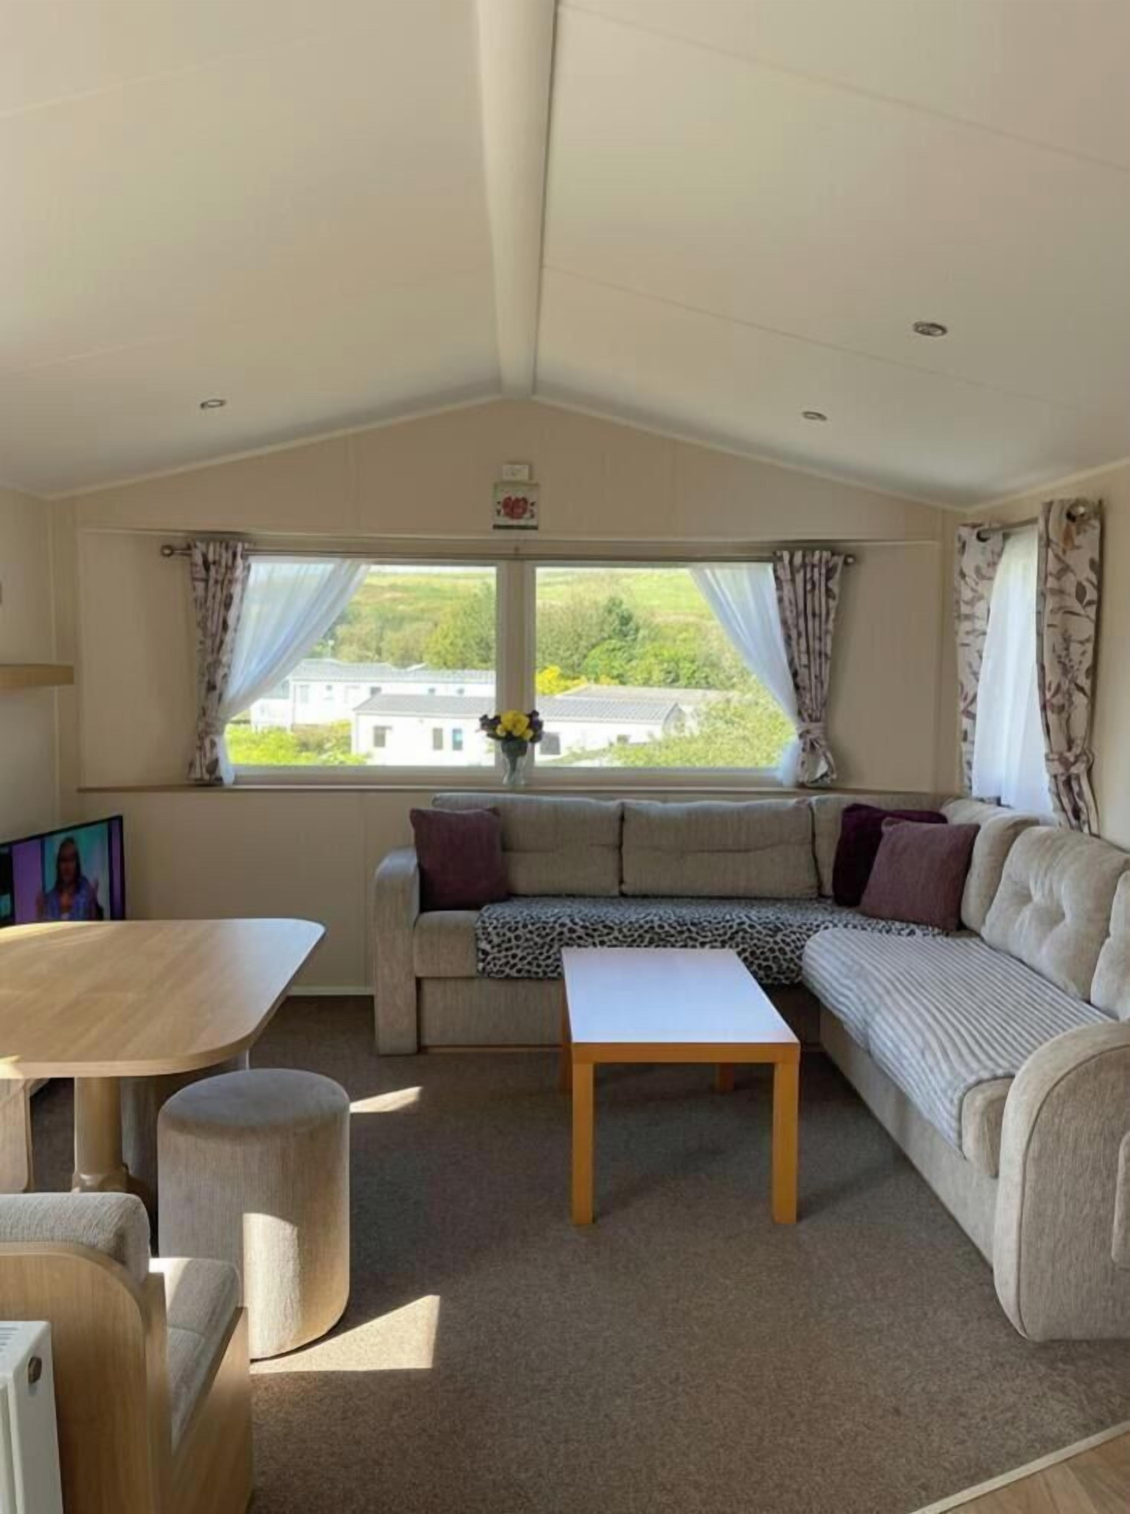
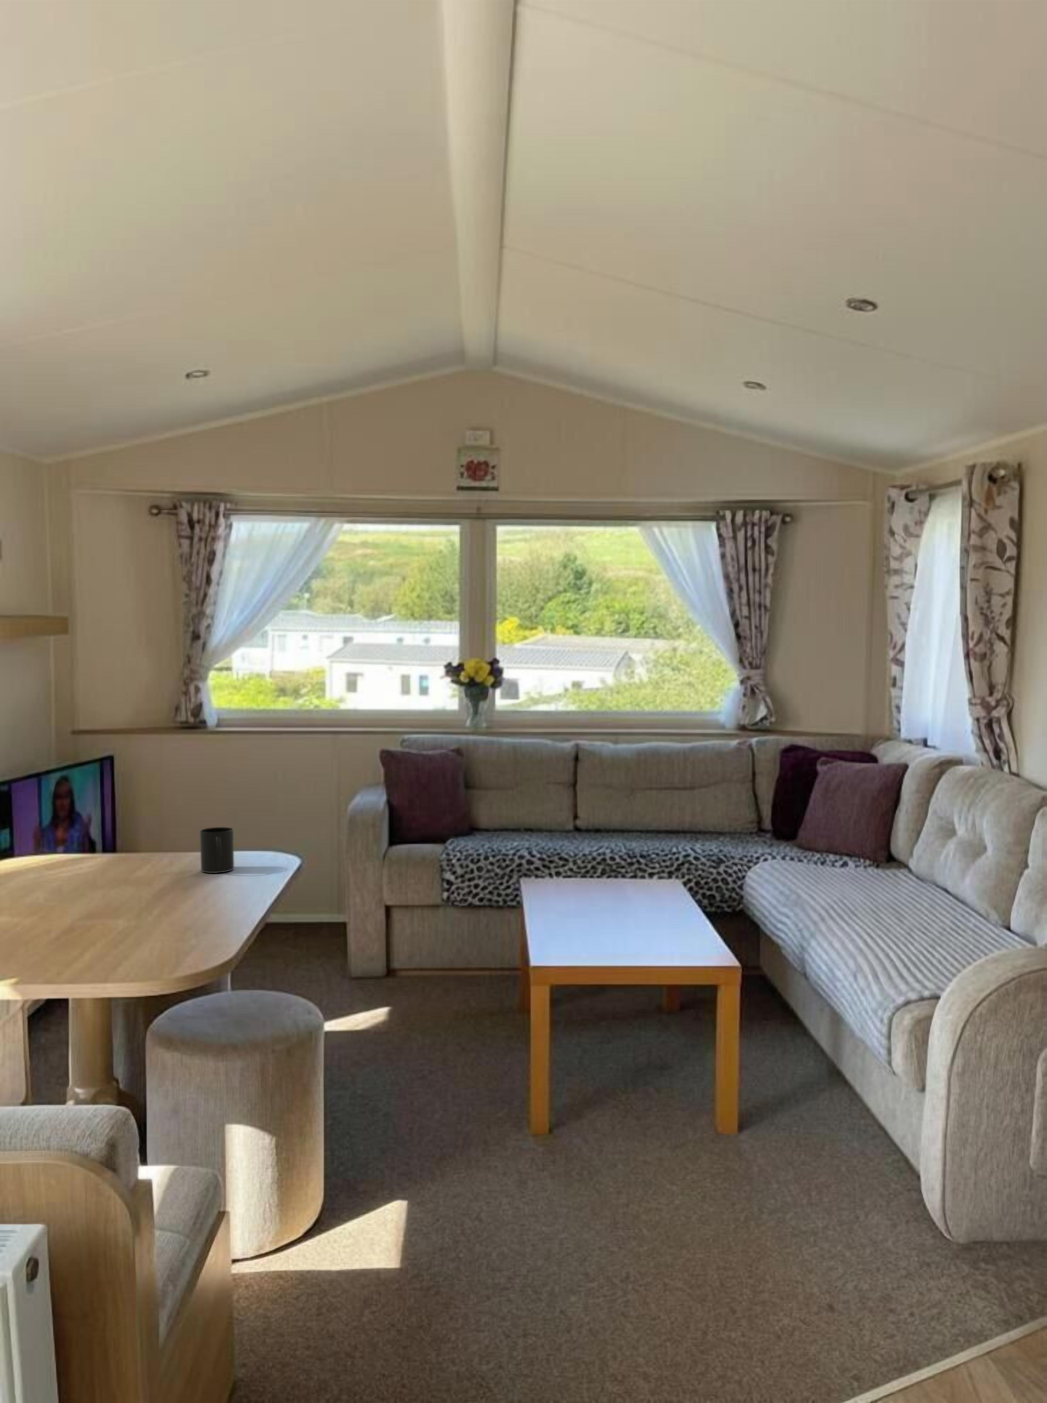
+ mug [200,827,234,873]
